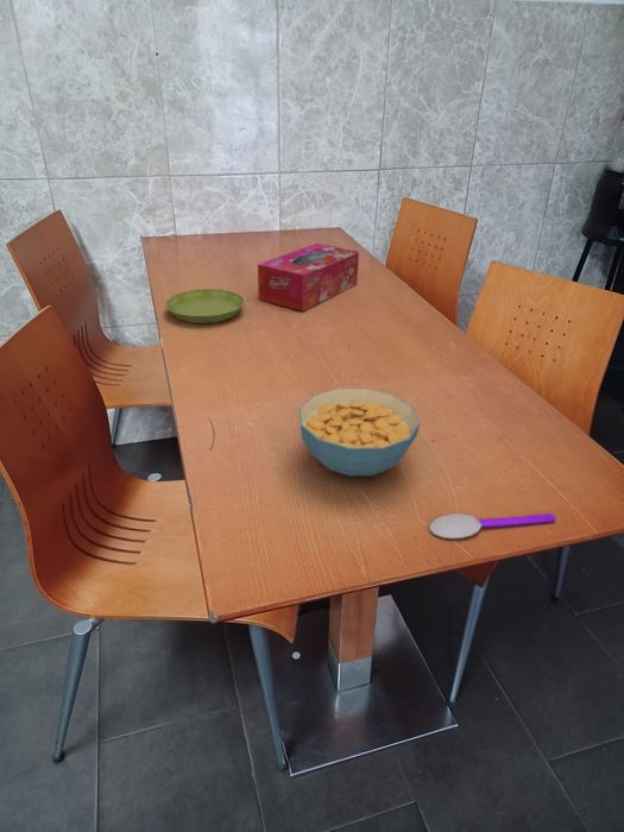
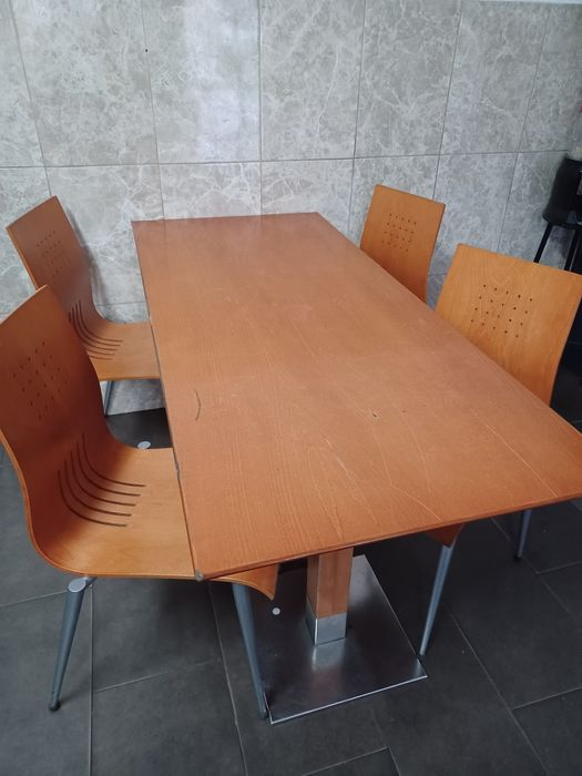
- spoon [428,512,557,540]
- cereal bowl [298,387,421,477]
- saucer [164,288,246,324]
- tissue box [257,242,360,313]
